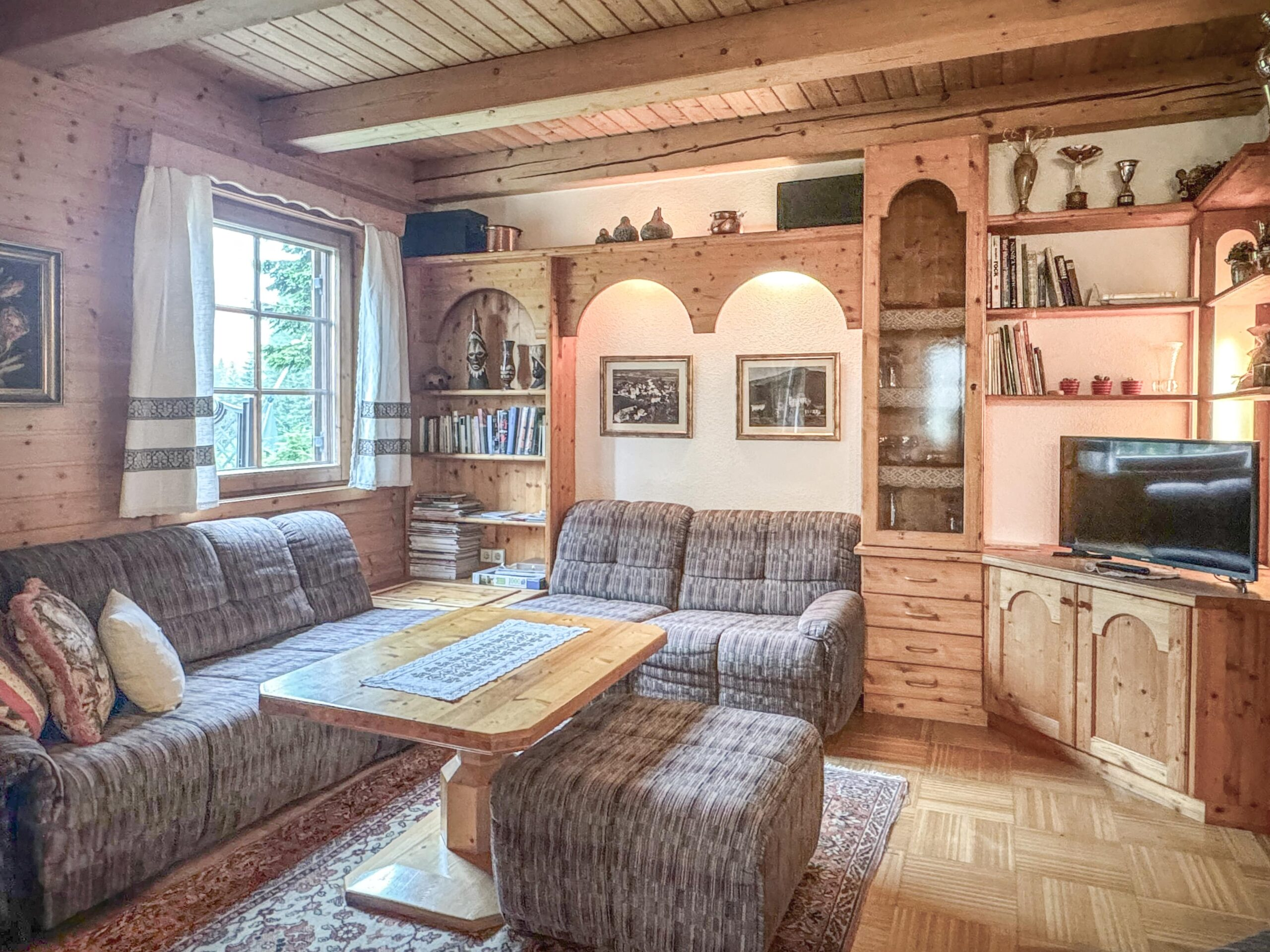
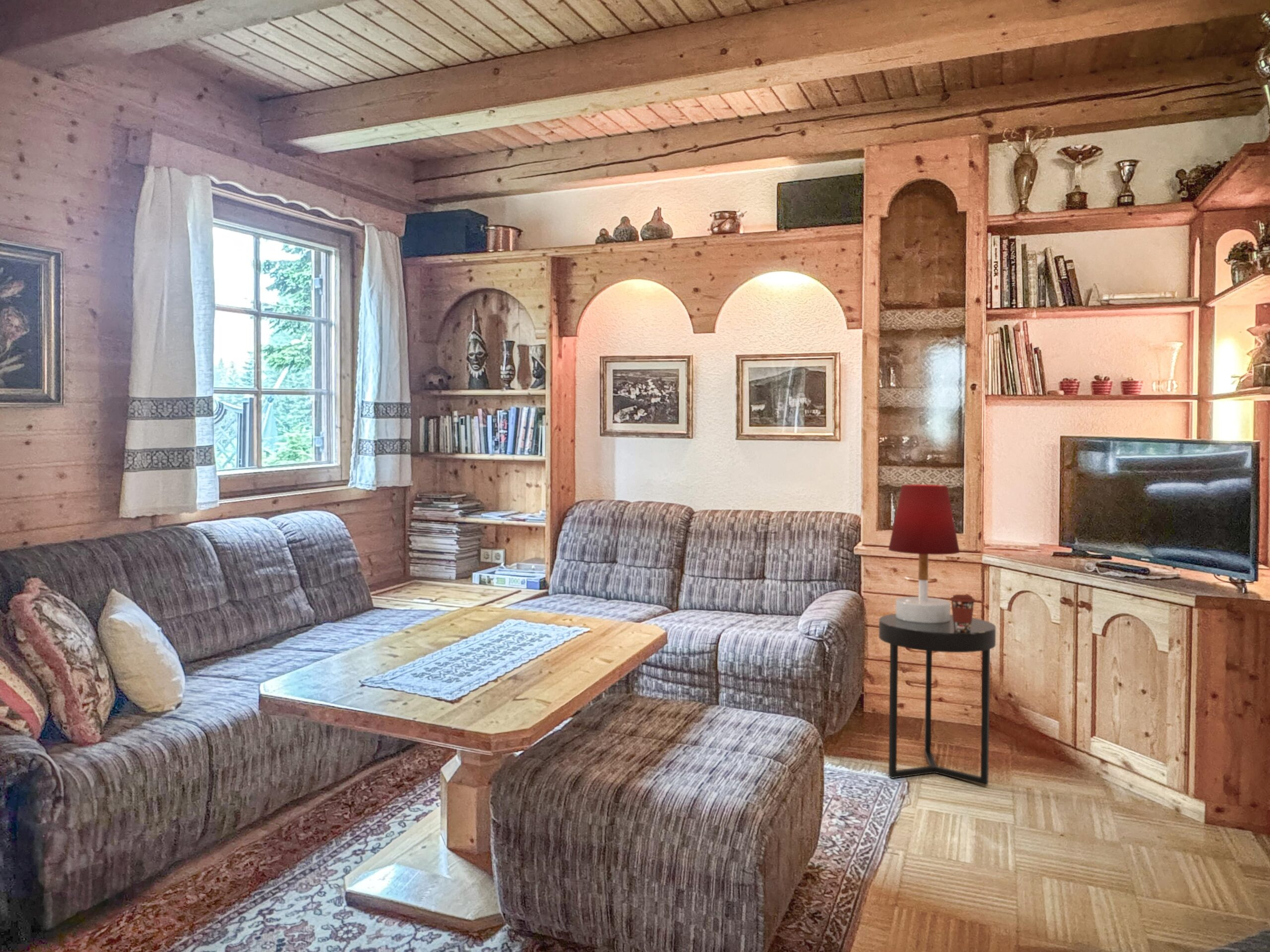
+ side table [879,613,996,786]
+ table lamp [888,484,960,623]
+ coffee cup [950,594,976,632]
